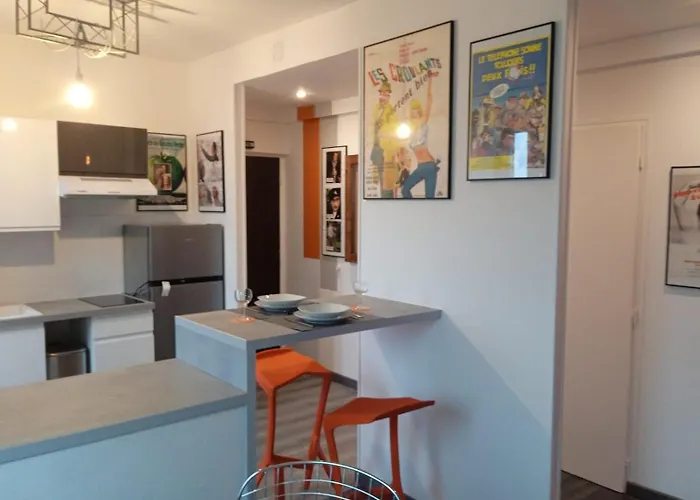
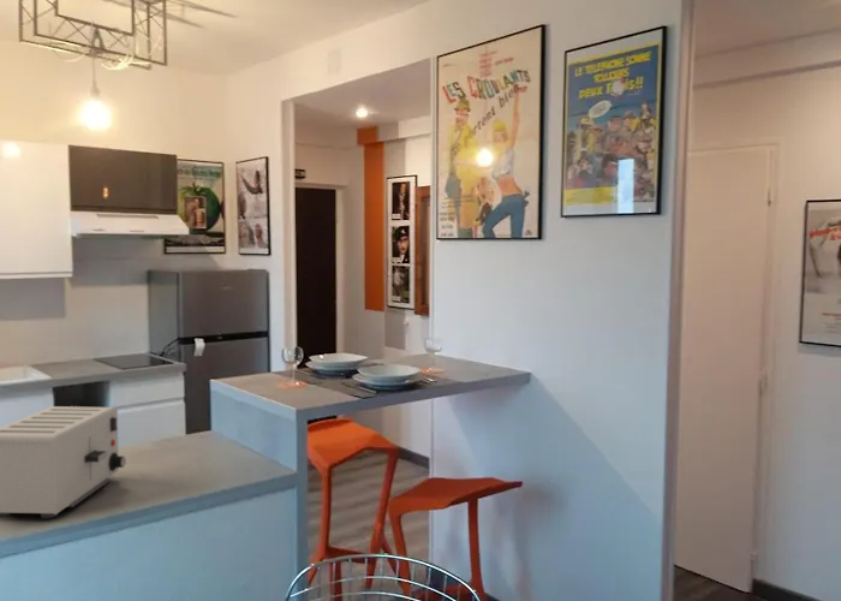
+ toaster [0,405,127,519]
